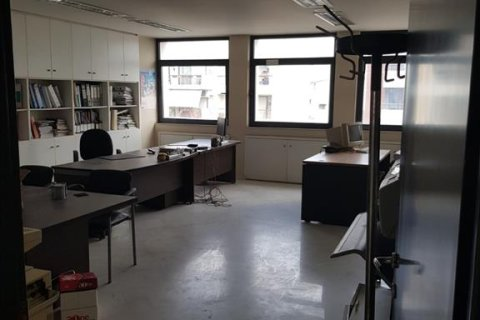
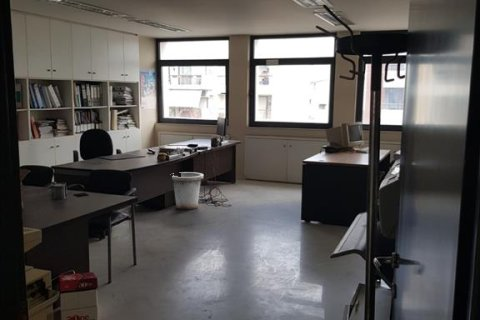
+ trash can [171,171,204,210]
